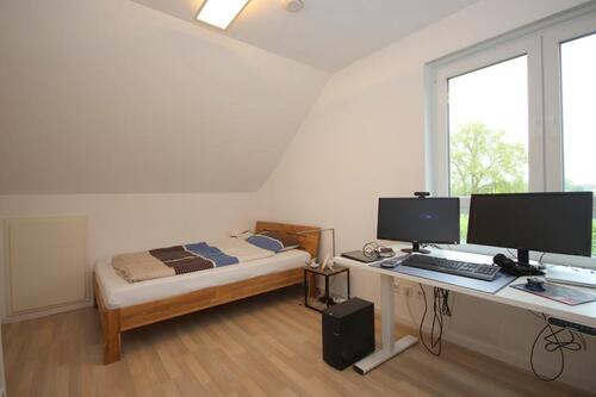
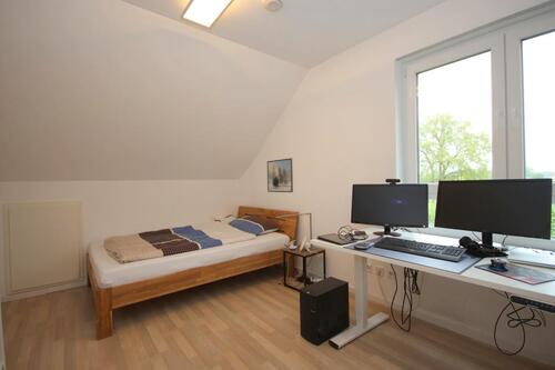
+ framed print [266,157,294,193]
